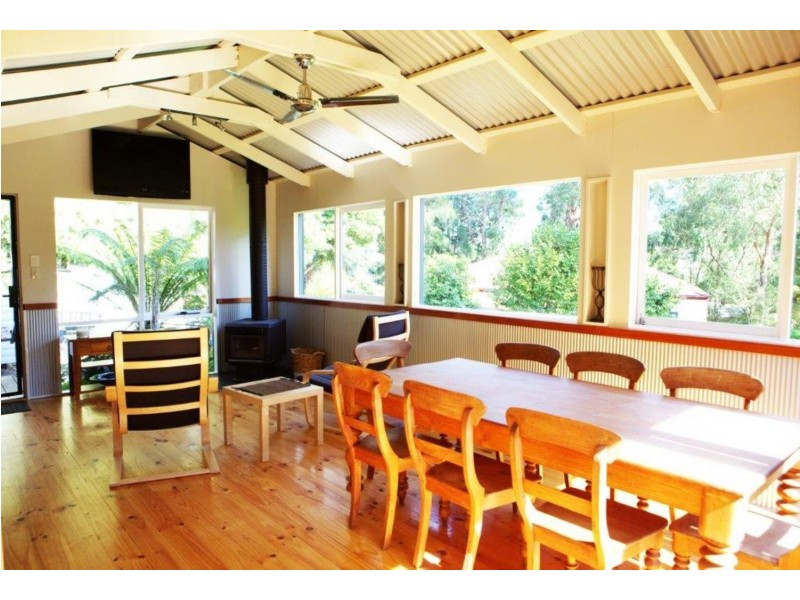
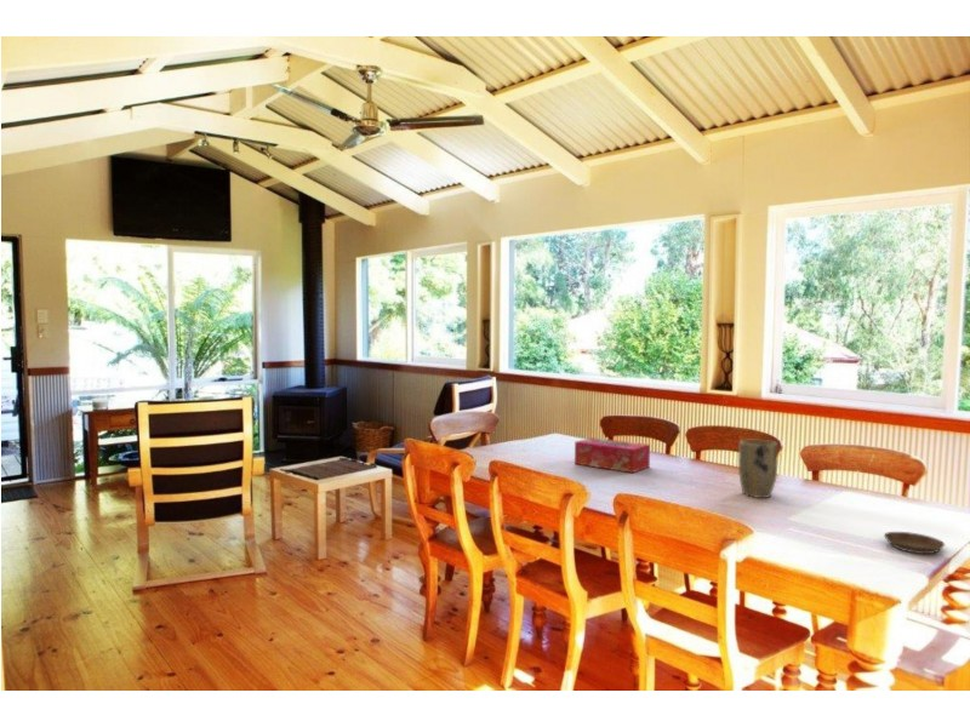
+ plant pot [737,439,780,499]
+ saucer [883,531,946,555]
+ tissue box [574,436,651,474]
